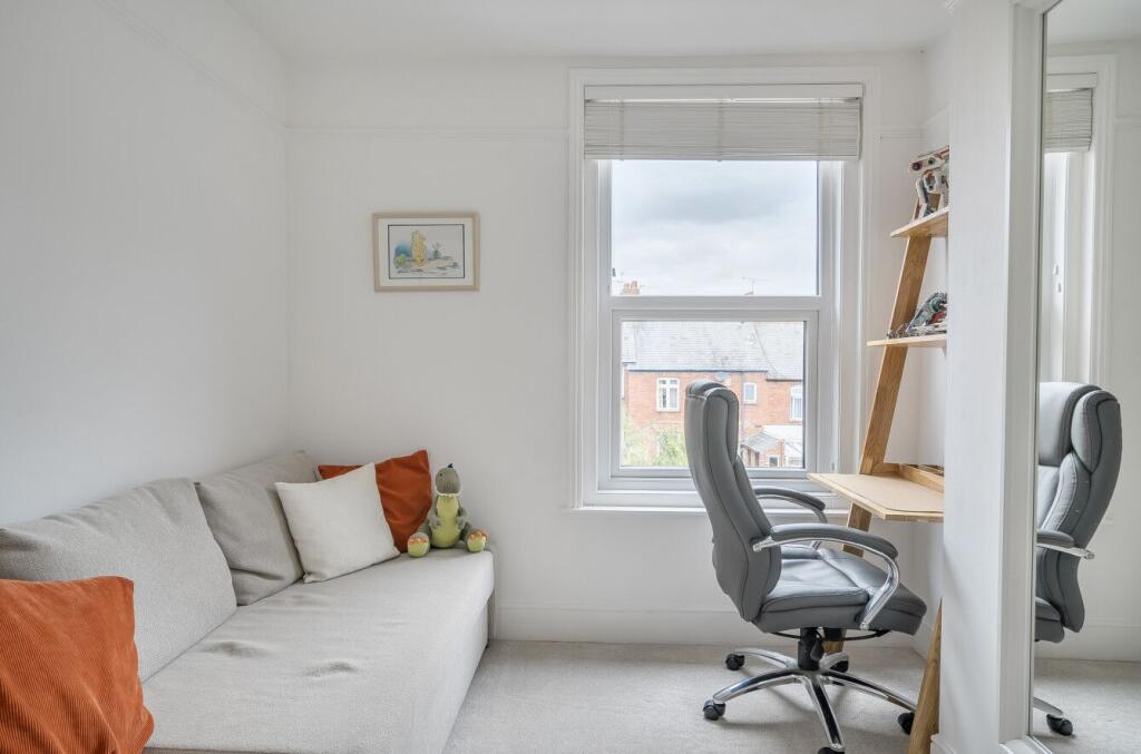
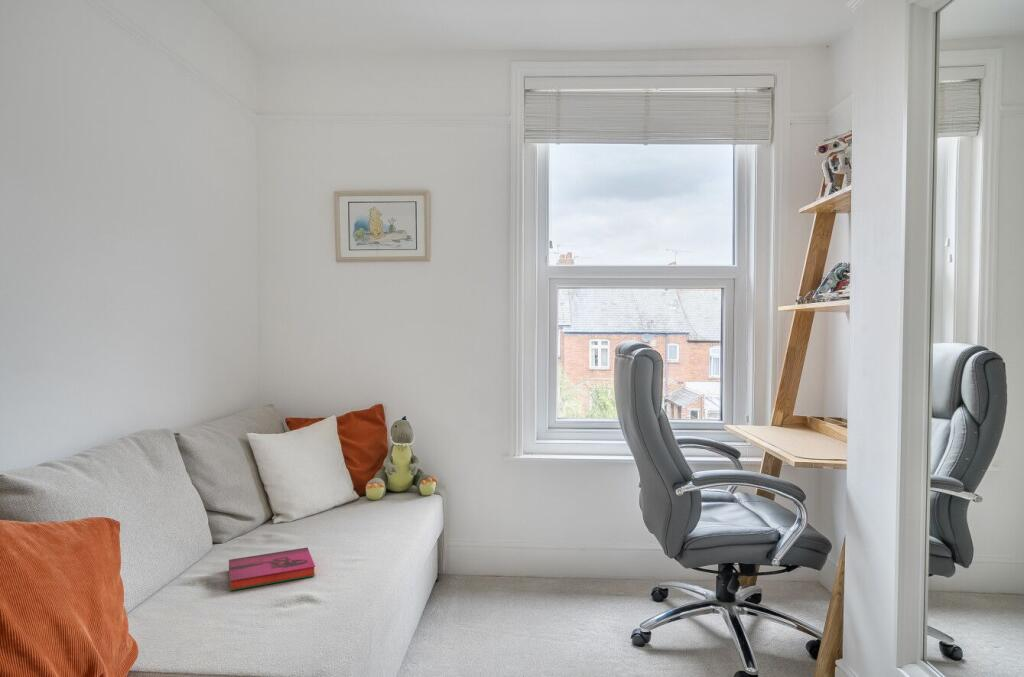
+ hardback book [228,546,316,592]
